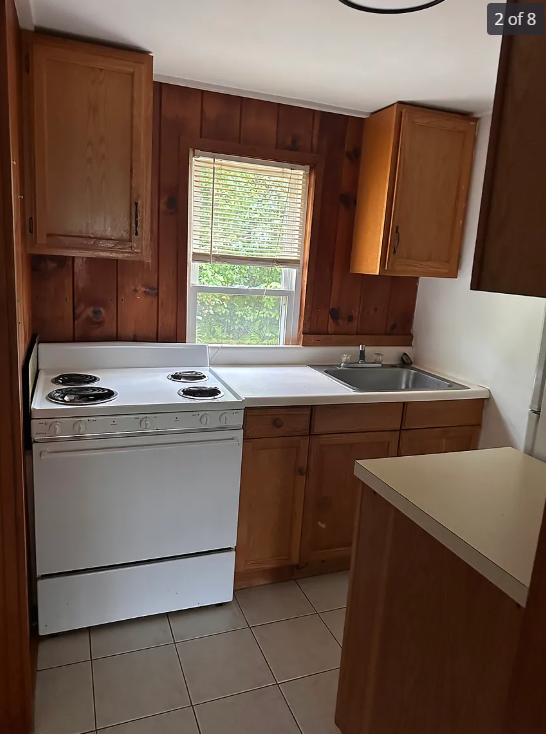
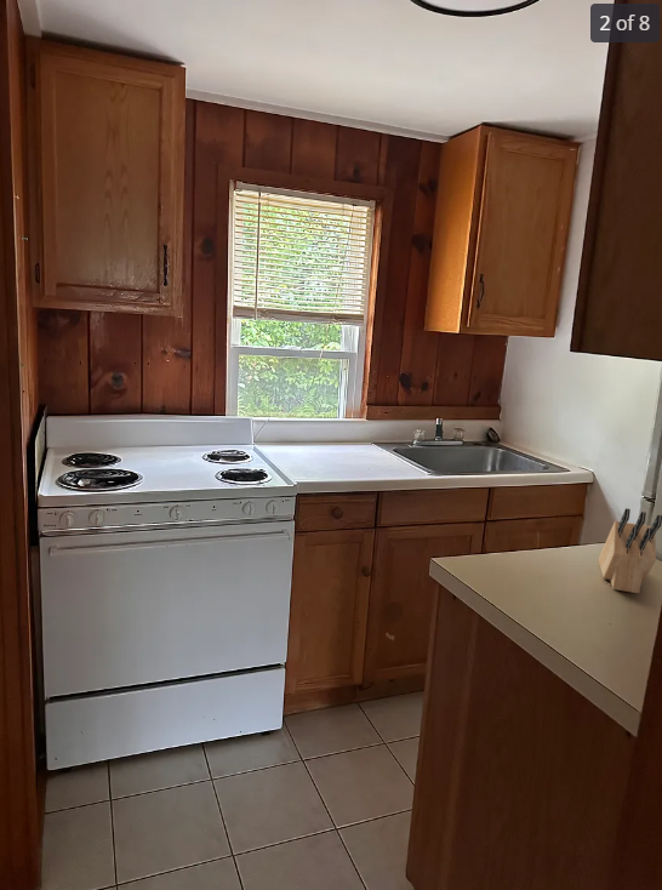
+ knife block [598,507,662,594]
